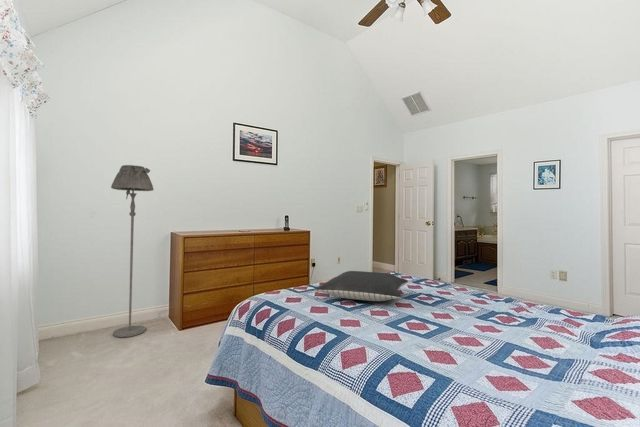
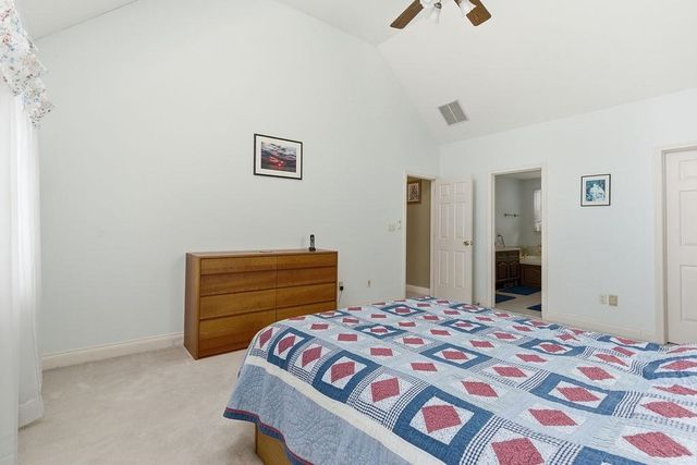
- pillow [313,270,409,302]
- floor lamp [110,164,155,338]
